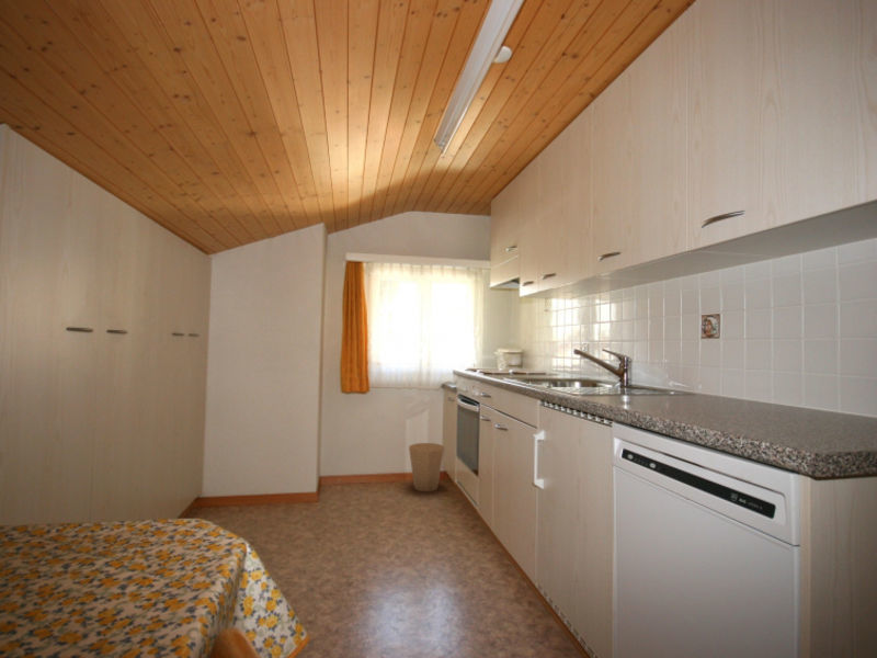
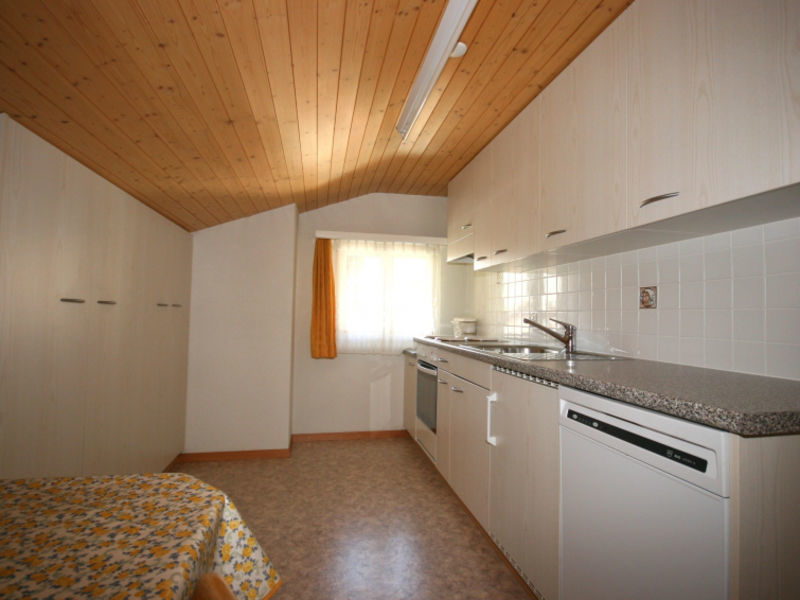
- trash can [408,442,445,492]
